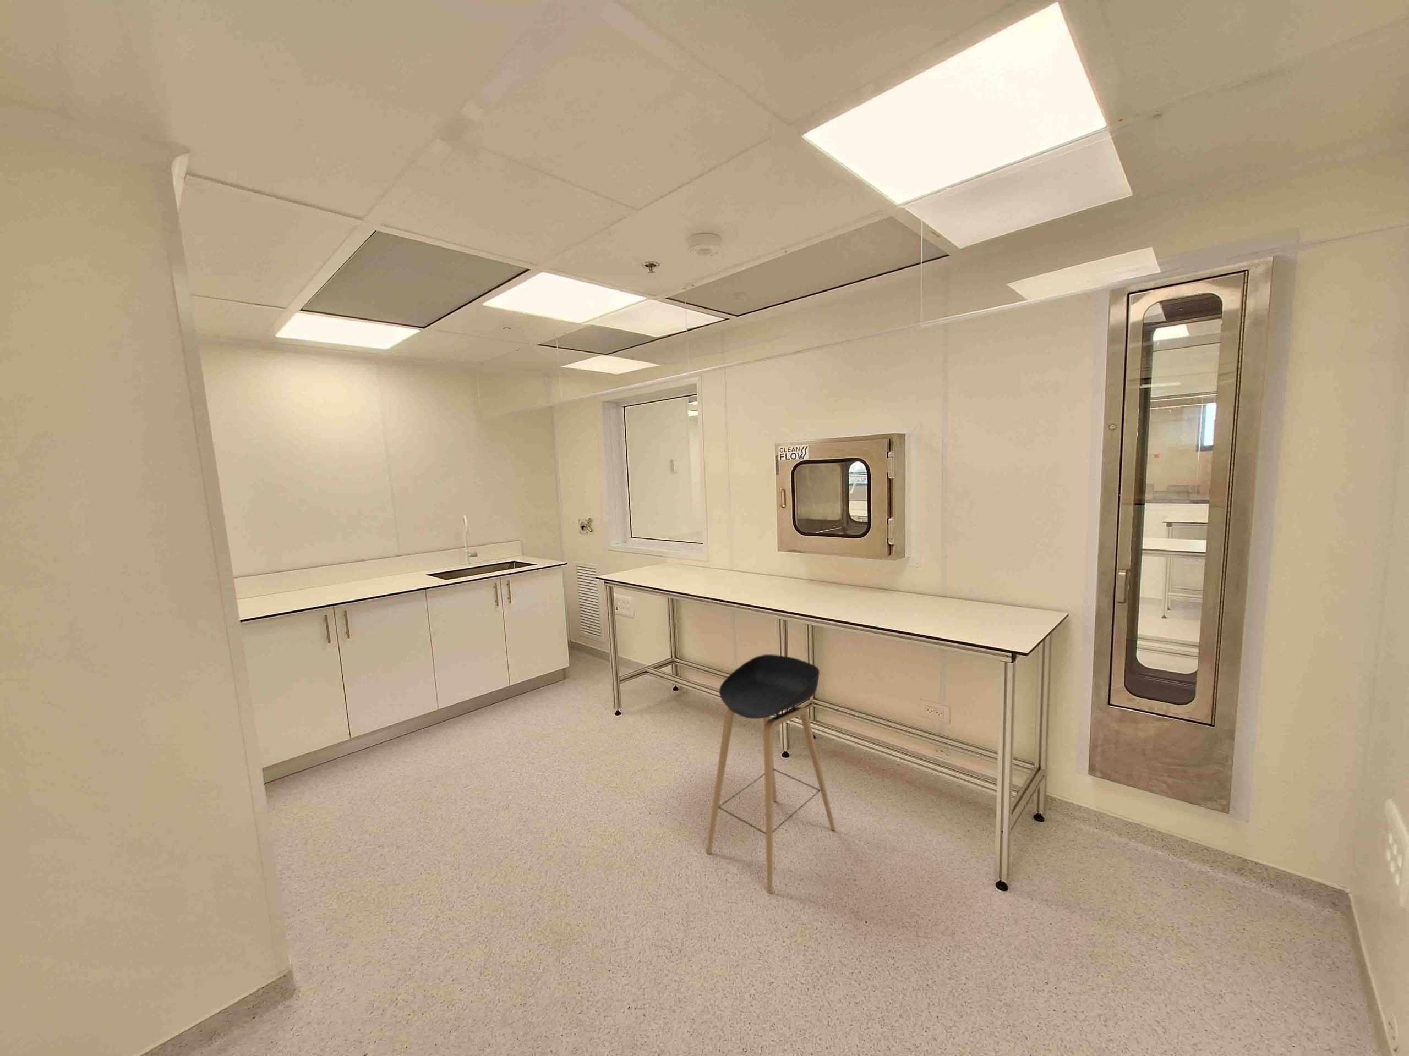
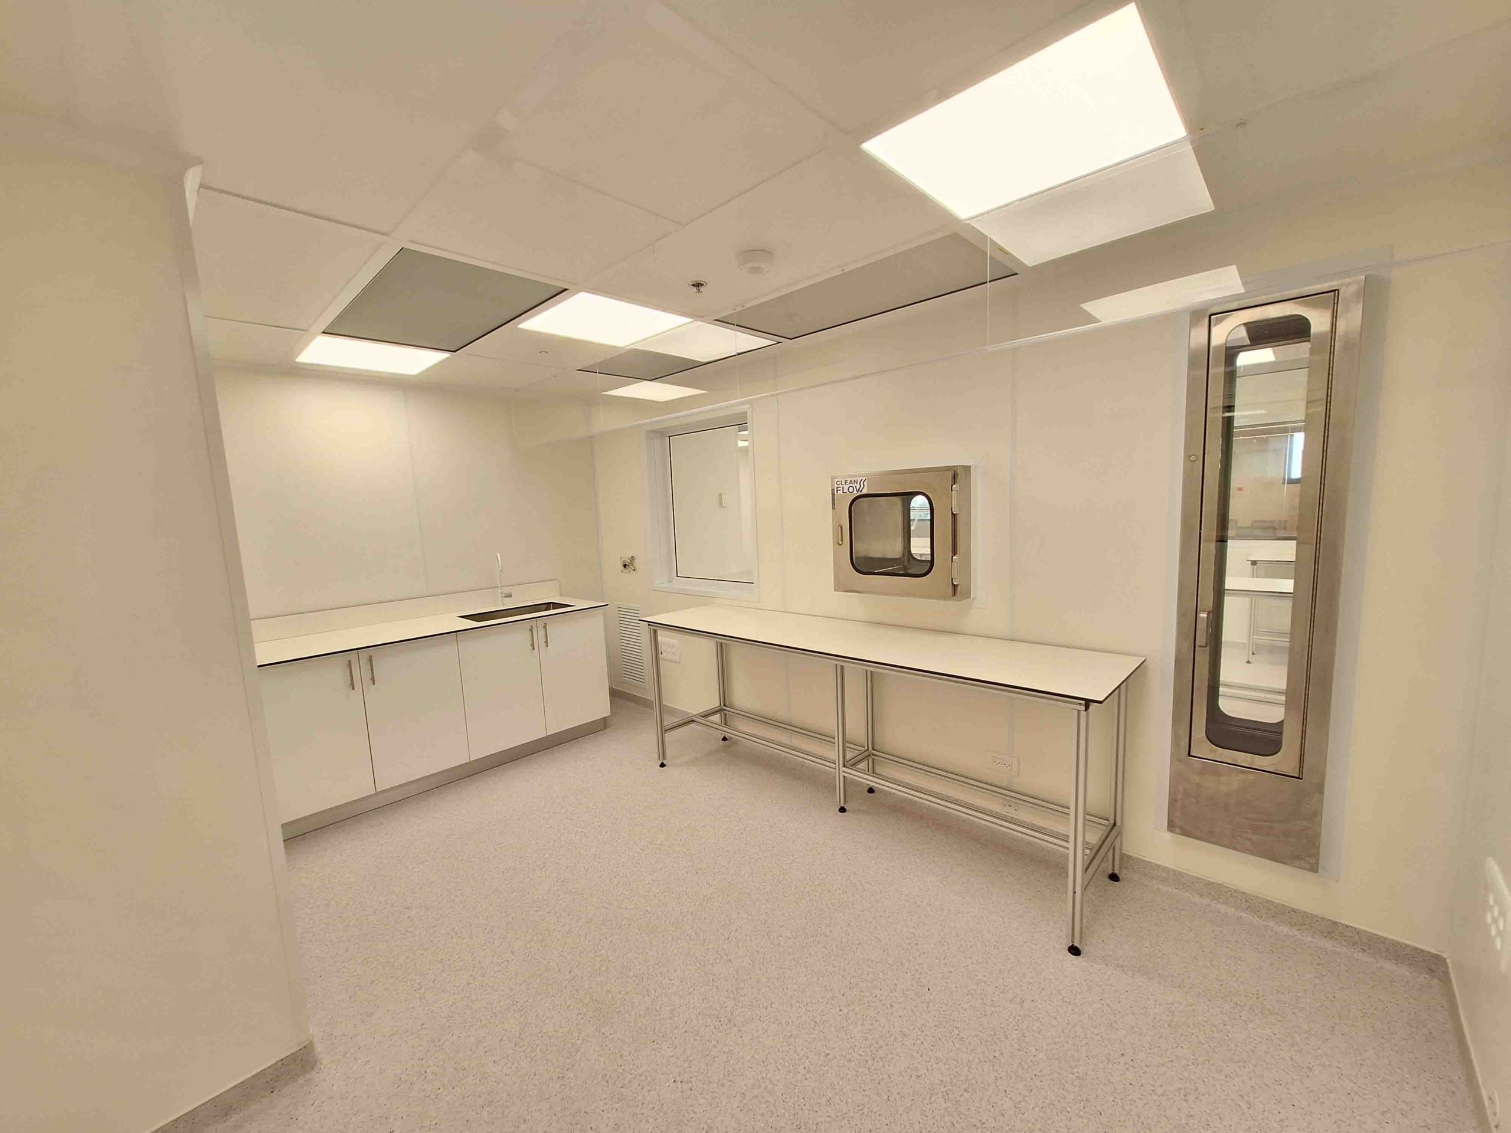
- stool [706,654,837,895]
